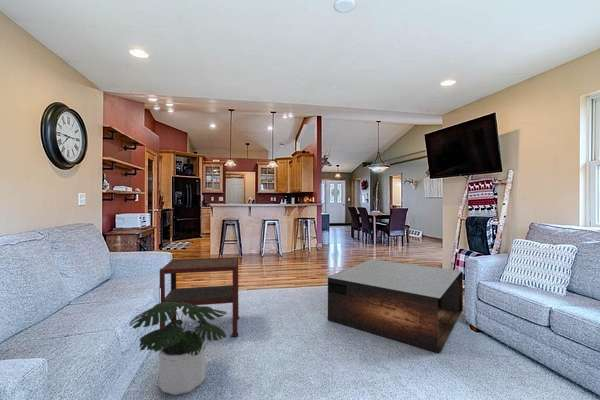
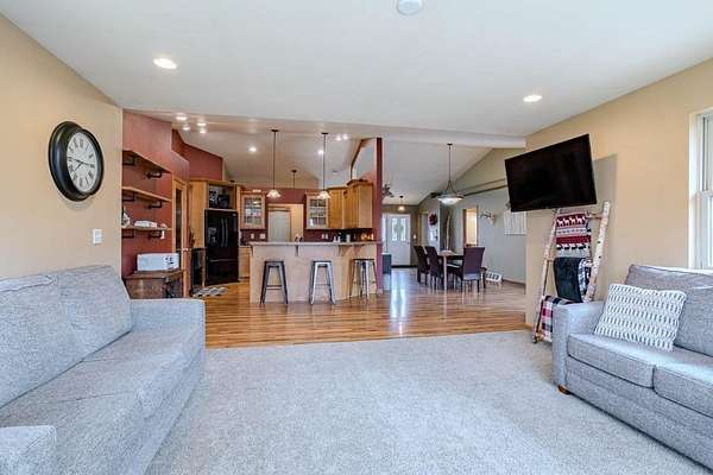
- potted plant [128,302,228,396]
- side table [159,256,240,338]
- coffee table [327,258,464,354]
